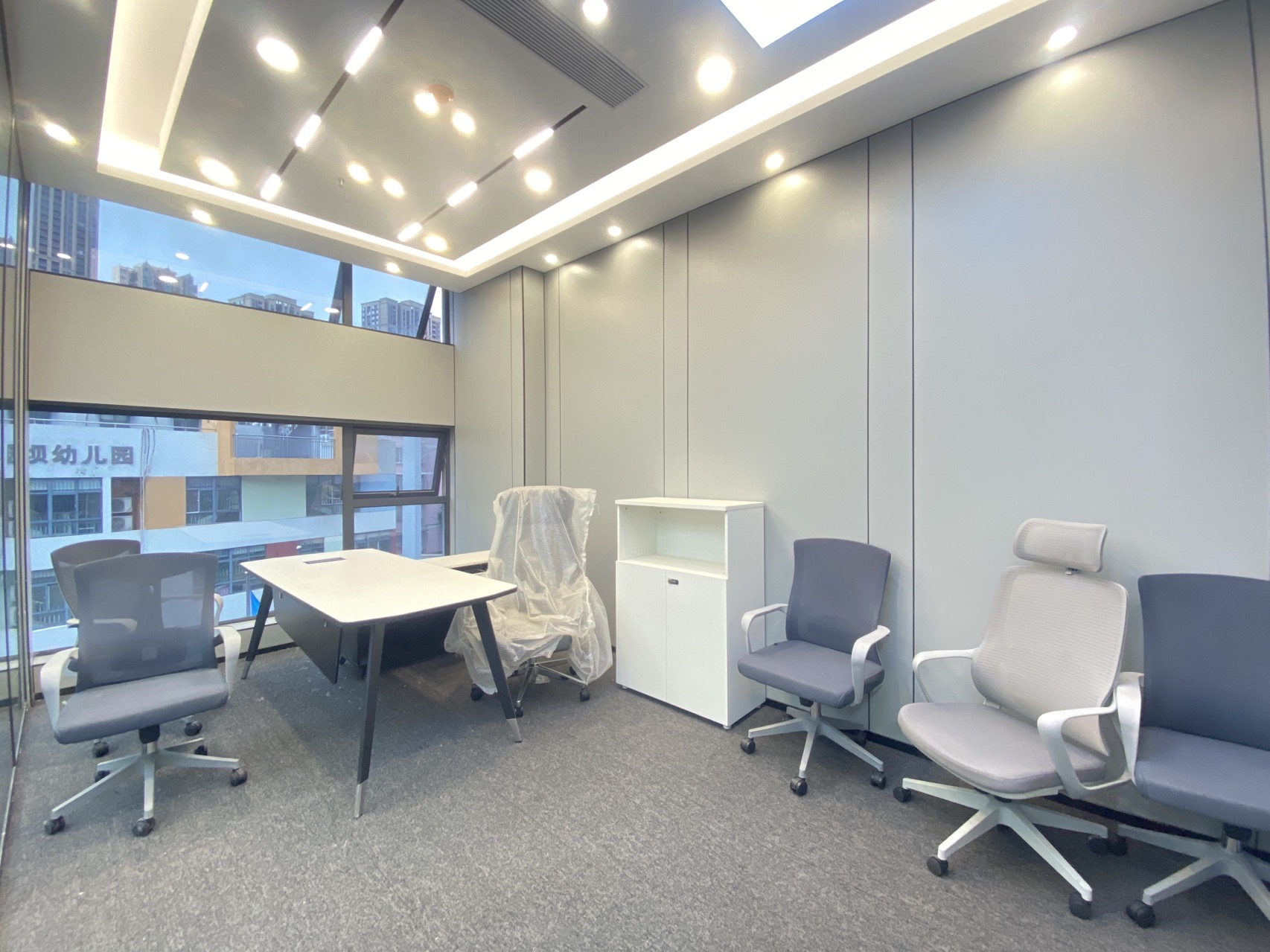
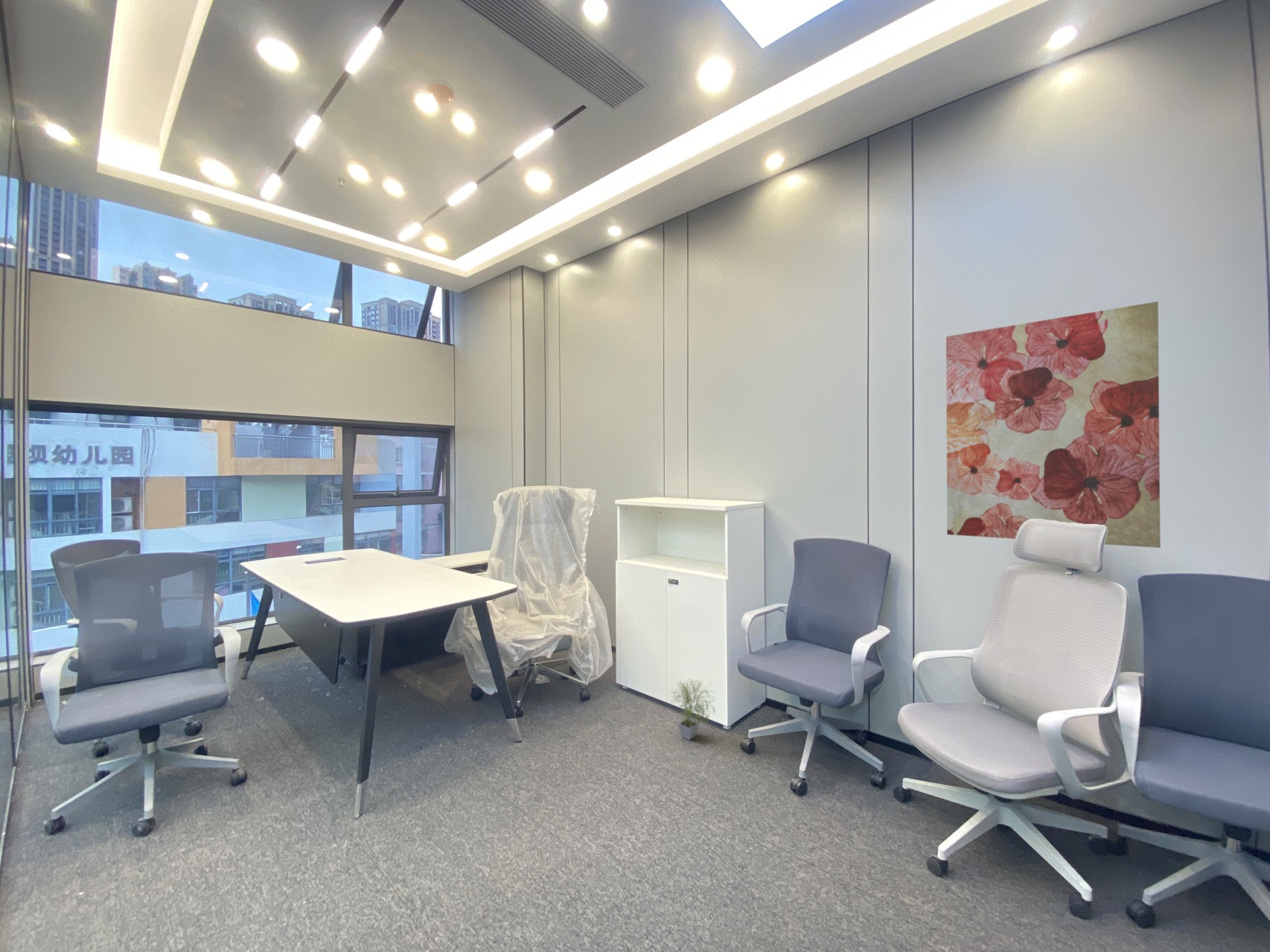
+ wall art [945,301,1161,549]
+ potted plant [668,678,717,741]
